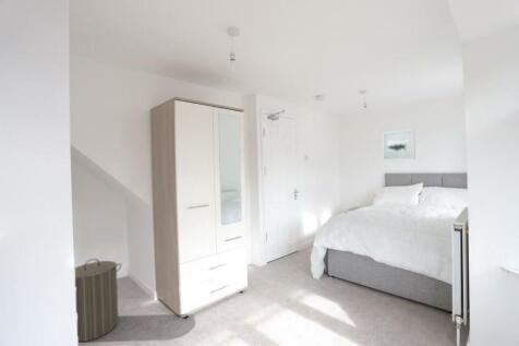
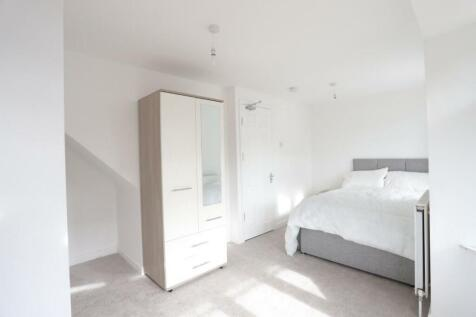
- laundry hamper [74,258,123,343]
- wall art [382,128,417,162]
